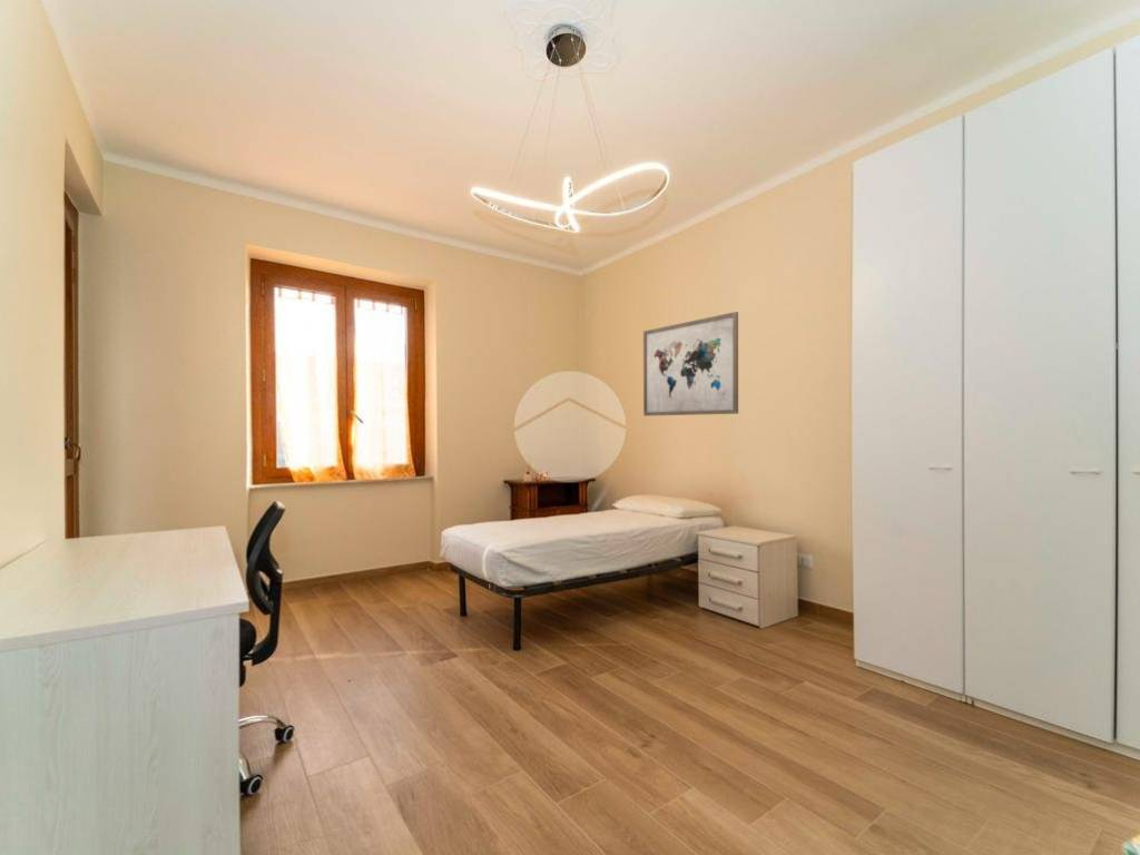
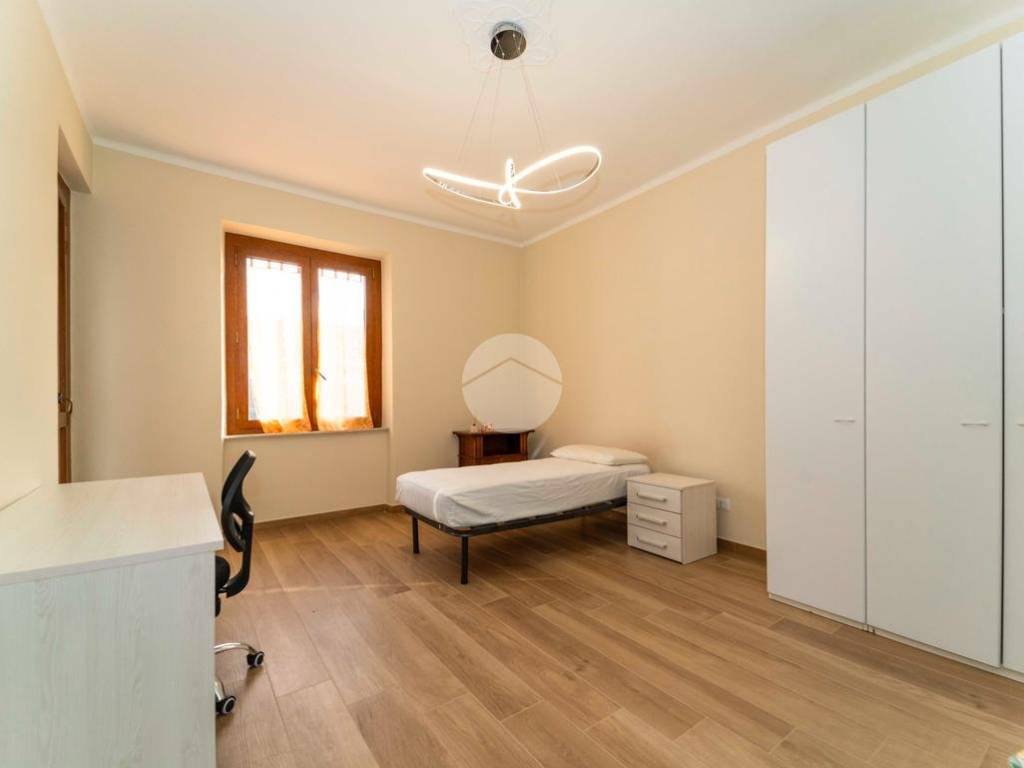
- wall art [642,311,739,417]
